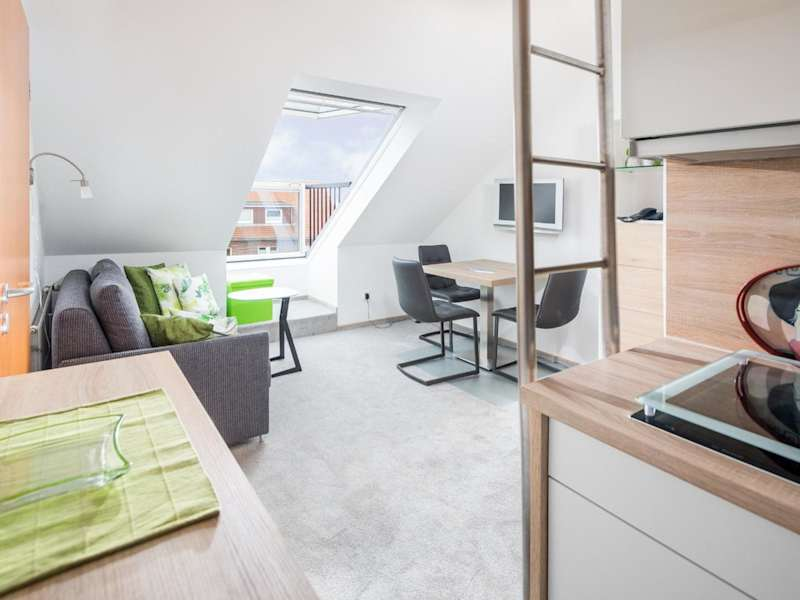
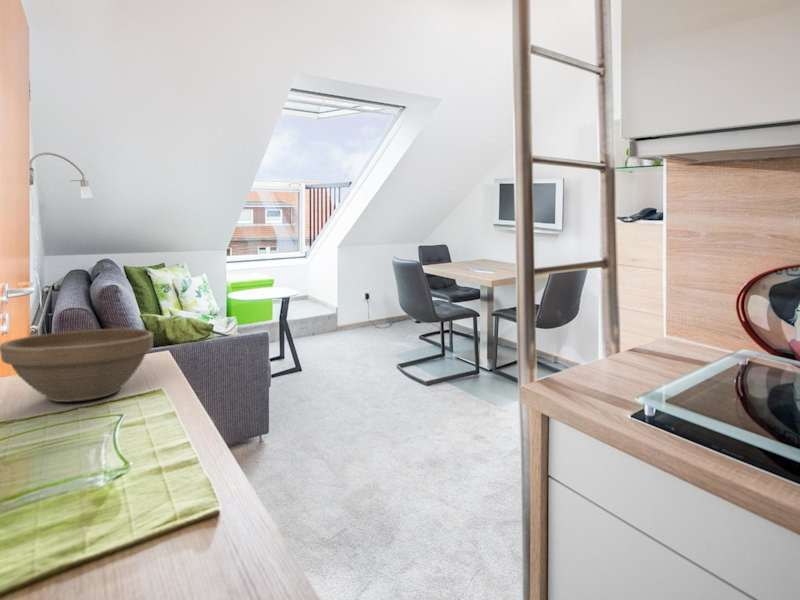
+ flower pot [0,328,154,403]
